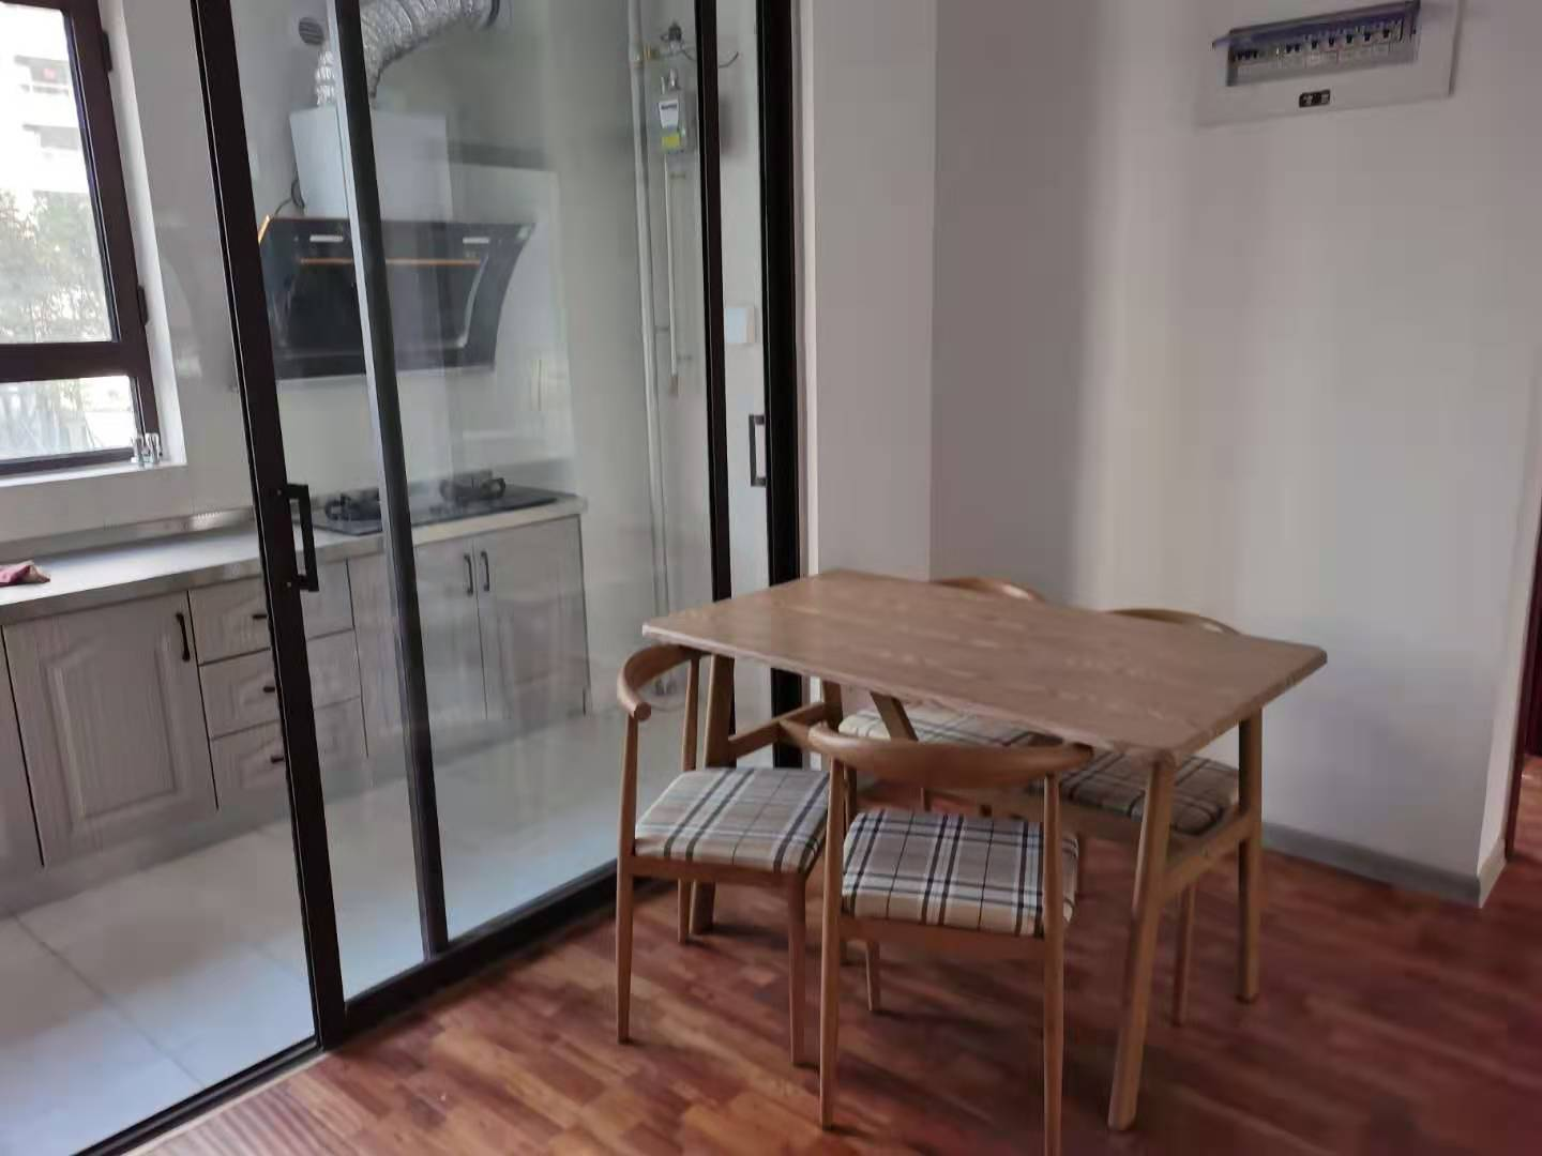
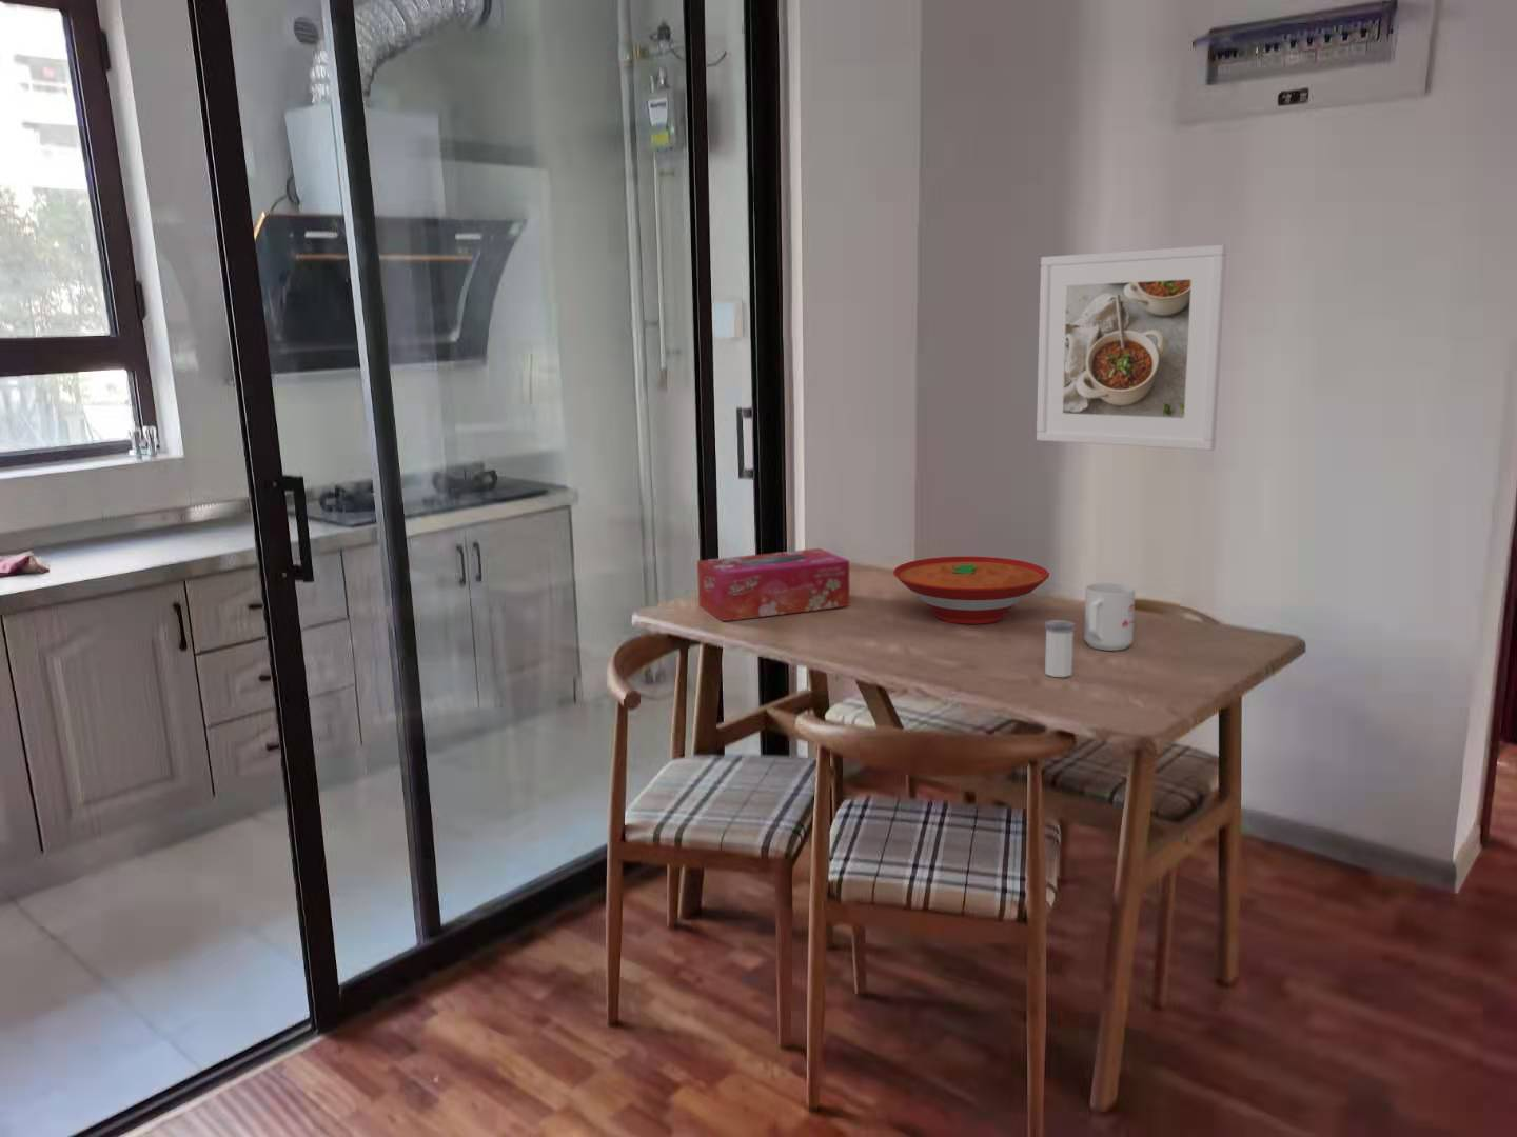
+ mug [1083,582,1136,652]
+ salt shaker [1044,619,1075,678]
+ tissue box [696,547,852,622]
+ bowl [892,555,1050,626]
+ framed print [1036,244,1227,451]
